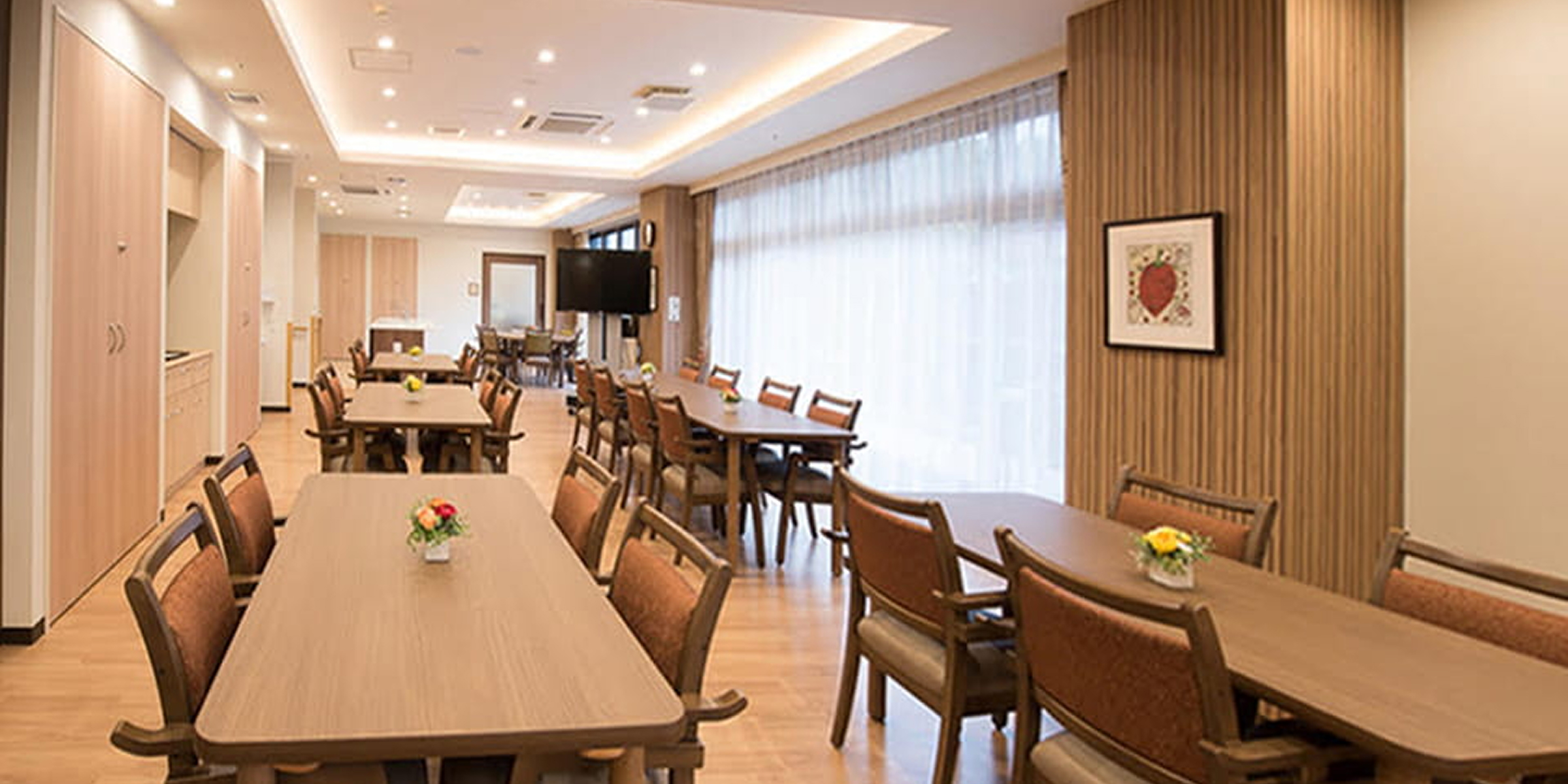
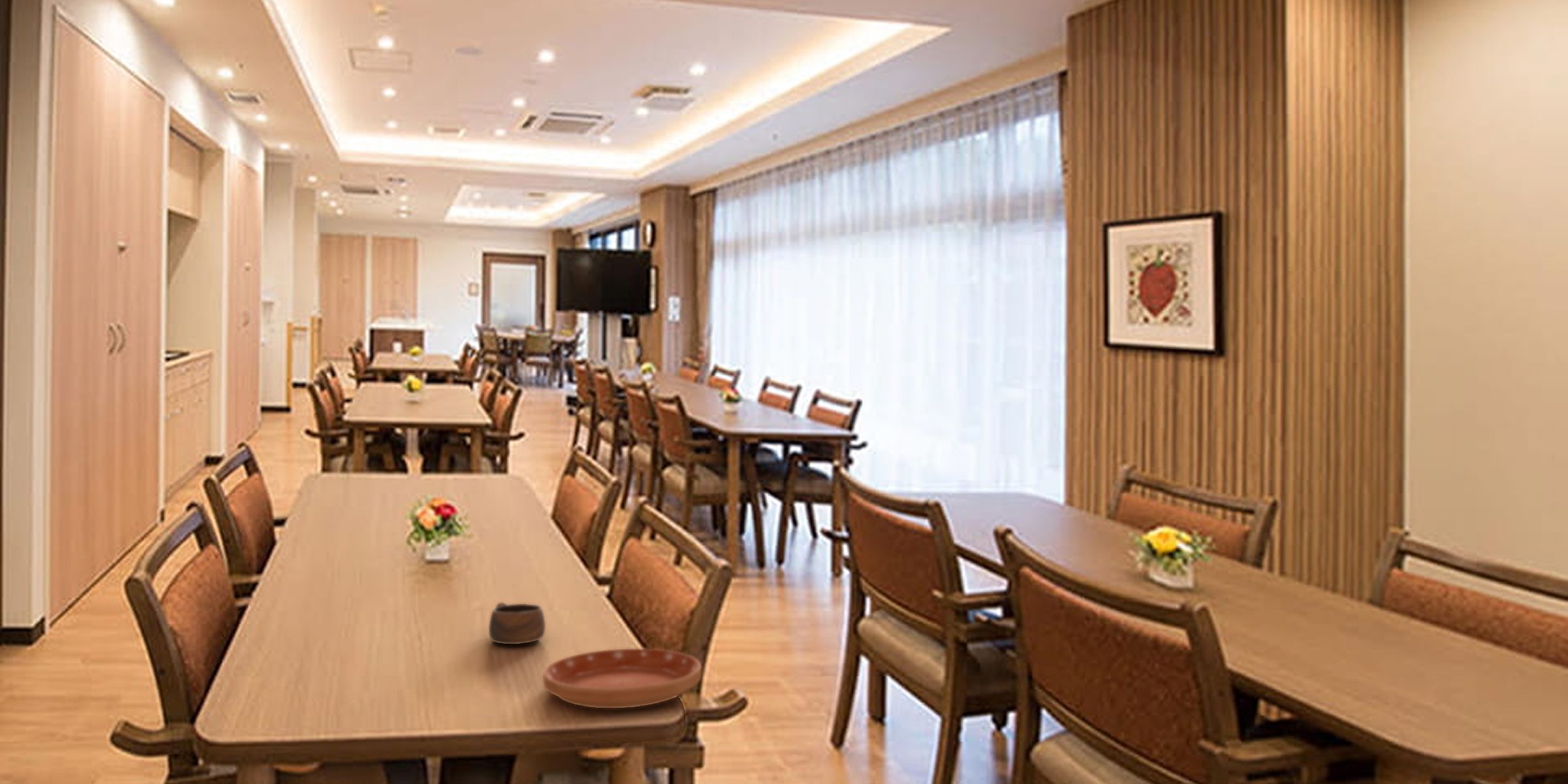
+ cup [488,601,546,645]
+ saucer [542,648,702,709]
